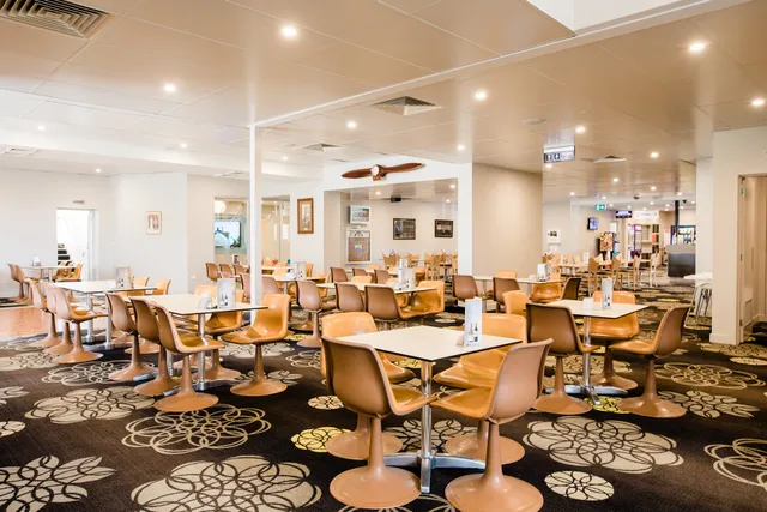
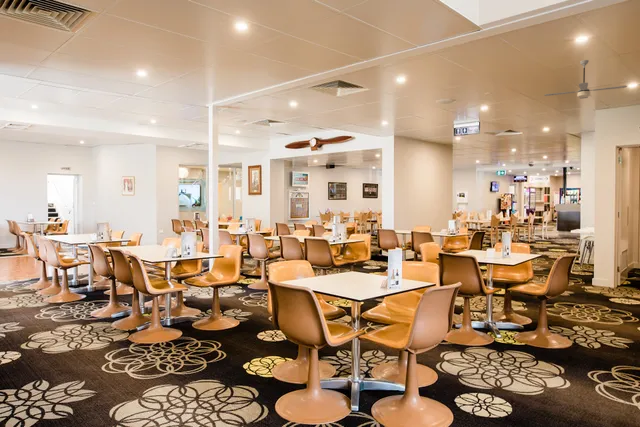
+ ceiling fan [543,59,628,100]
